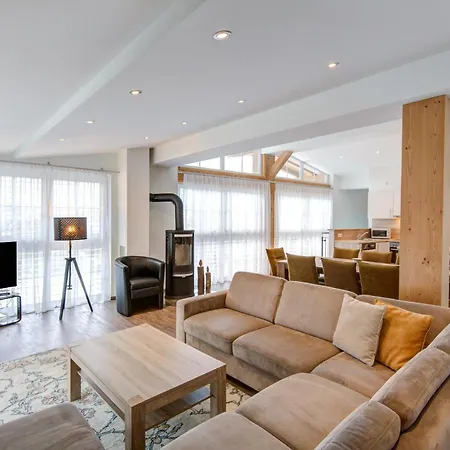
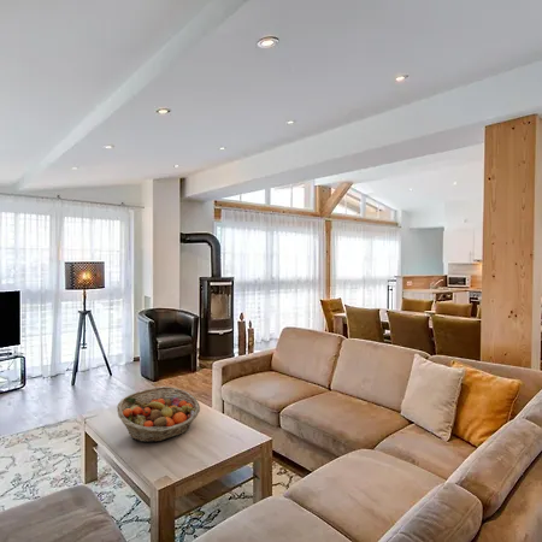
+ fruit basket [116,385,201,443]
